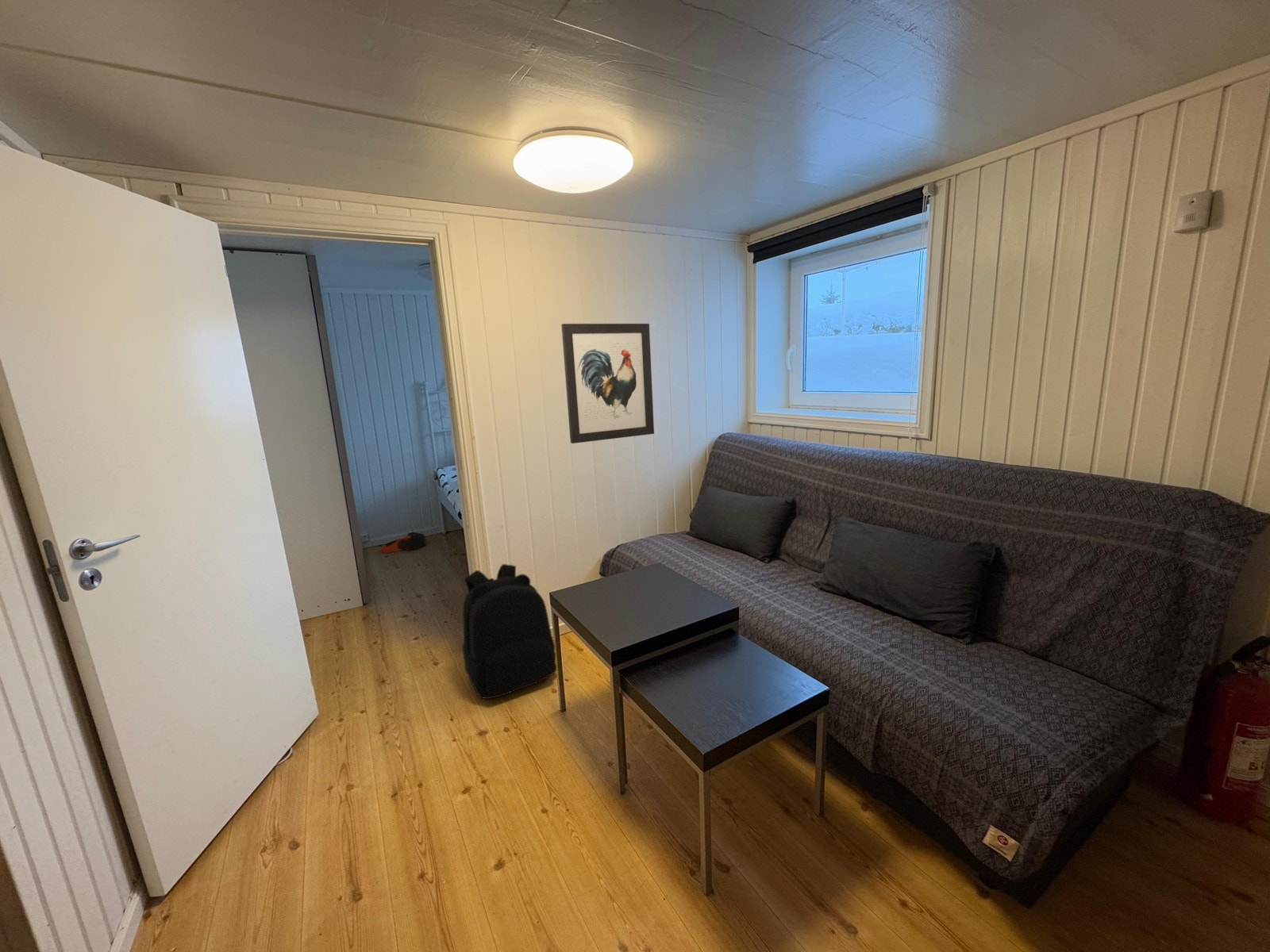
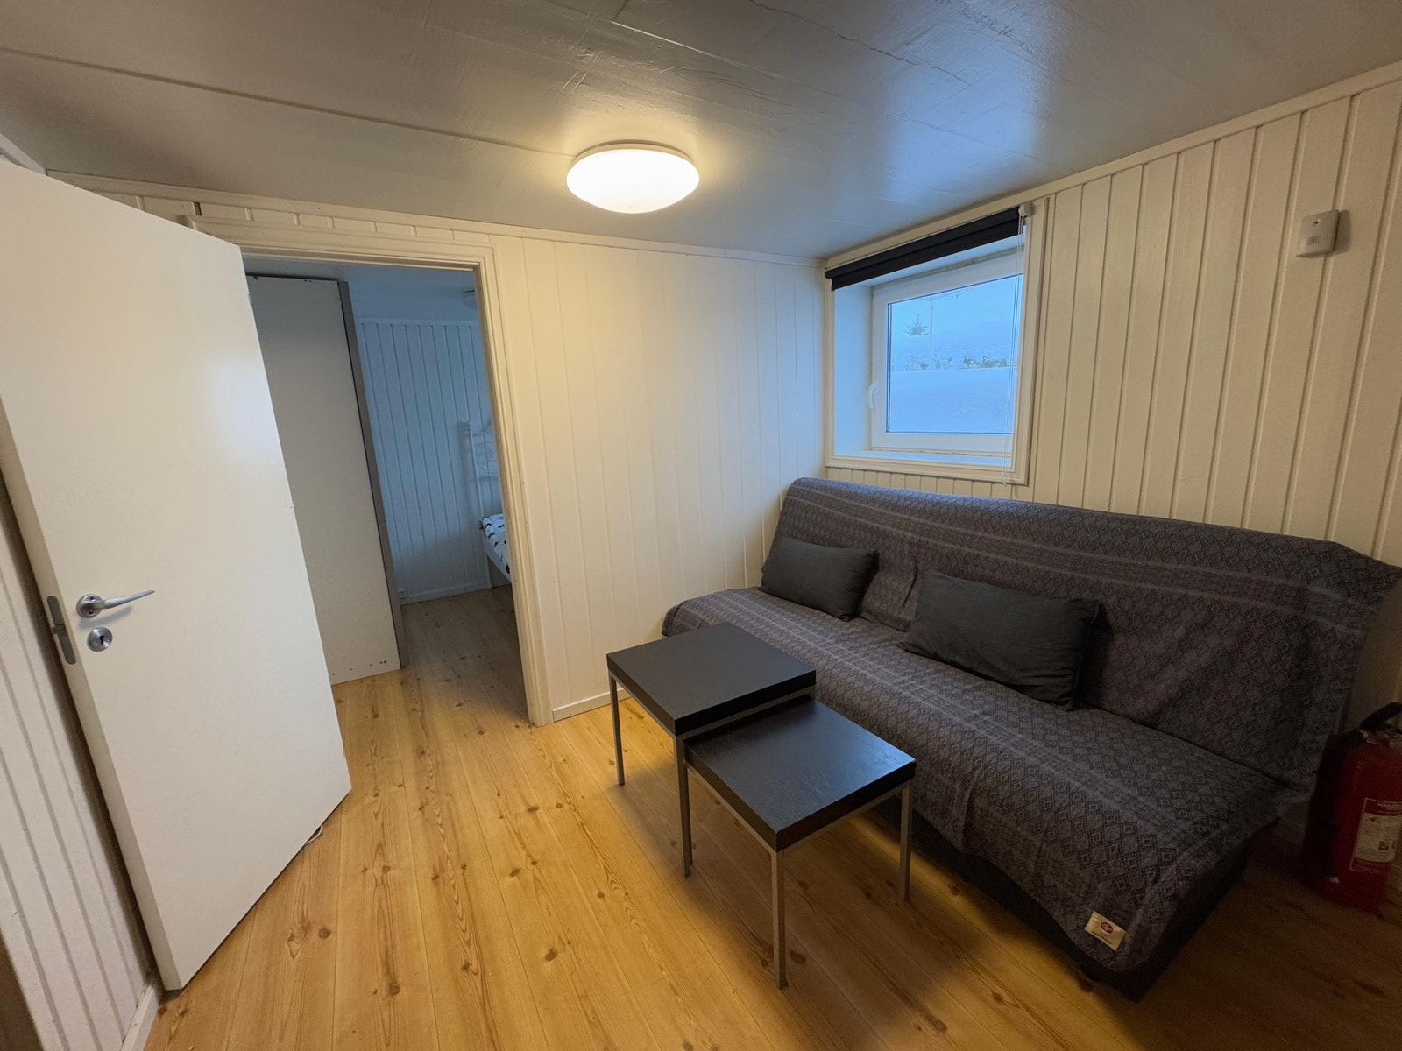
- backpack [462,563,557,700]
- bag [379,532,427,554]
- wall art [560,323,655,444]
